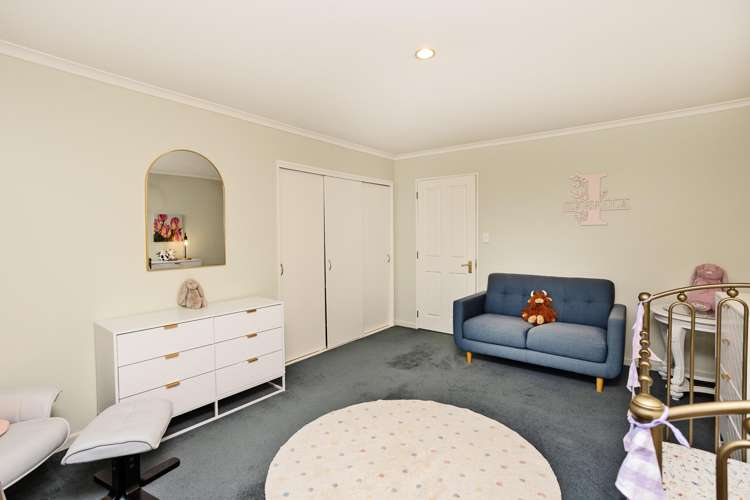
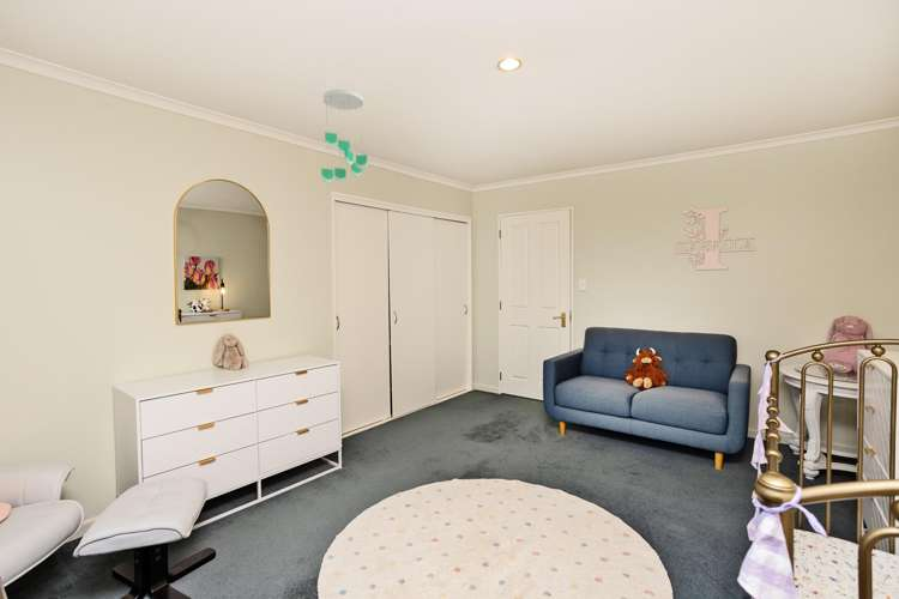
+ ceiling mobile [320,89,369,184]
